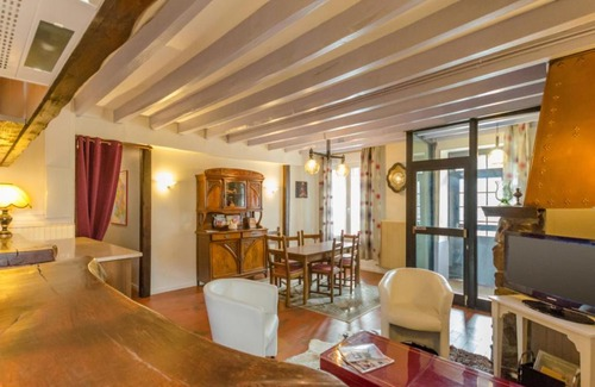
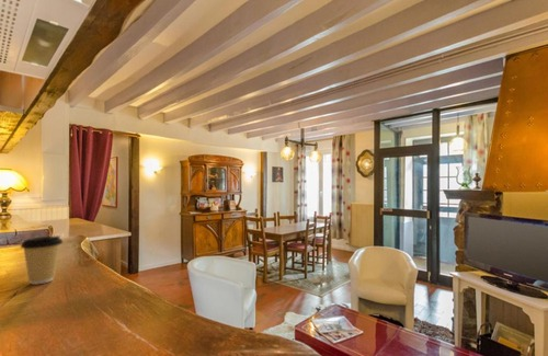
+ coffee cup [19,234,64,286]
